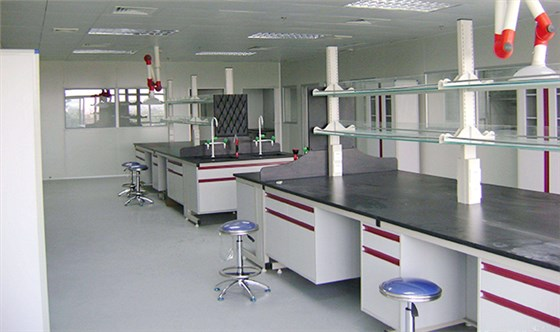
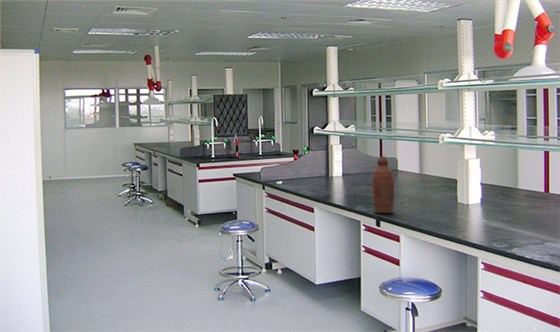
+ bottle [371,155,395,214]
